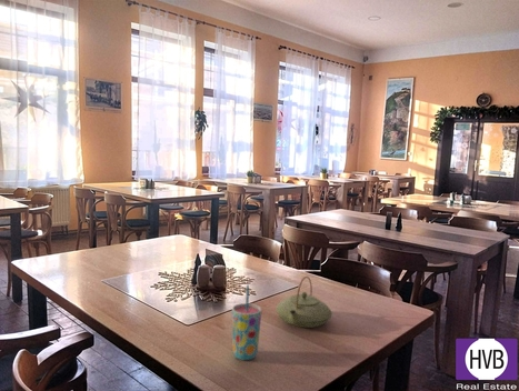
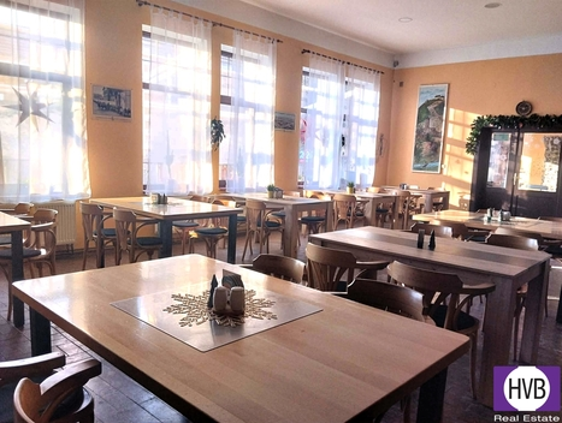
- teapot [275,275,333,329]
- cup [231,284,262,361]
